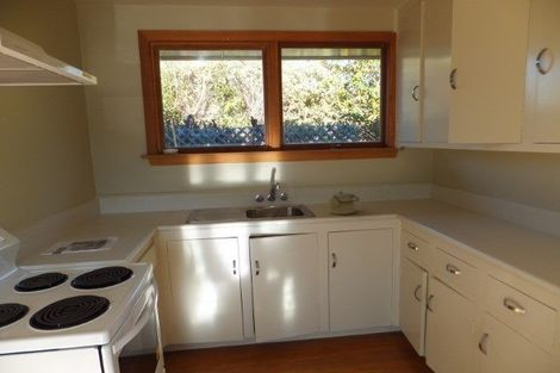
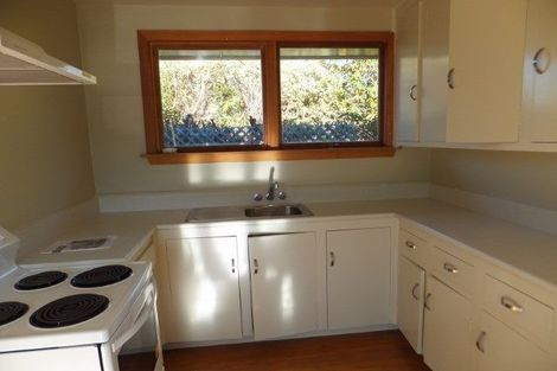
- kettle [326,189,361,216]
